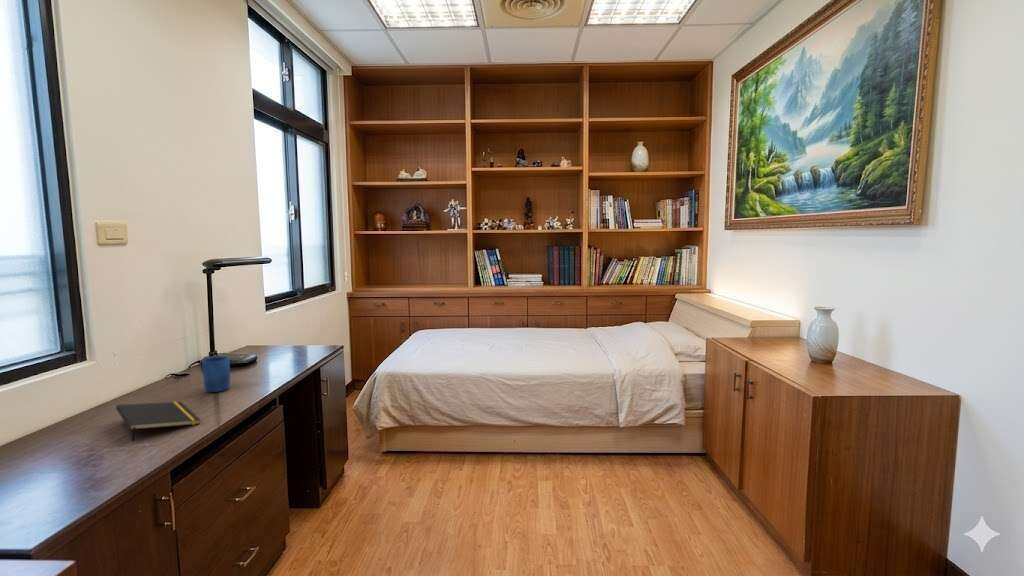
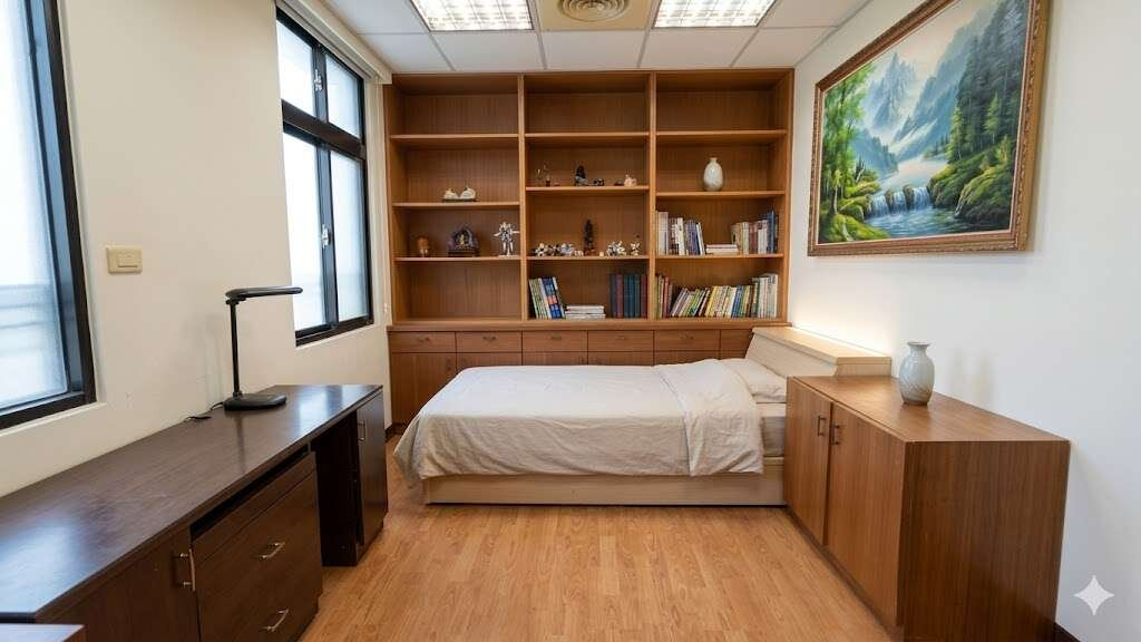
- notepad [115,401,201,443]
- mug [201,355,231,393]
